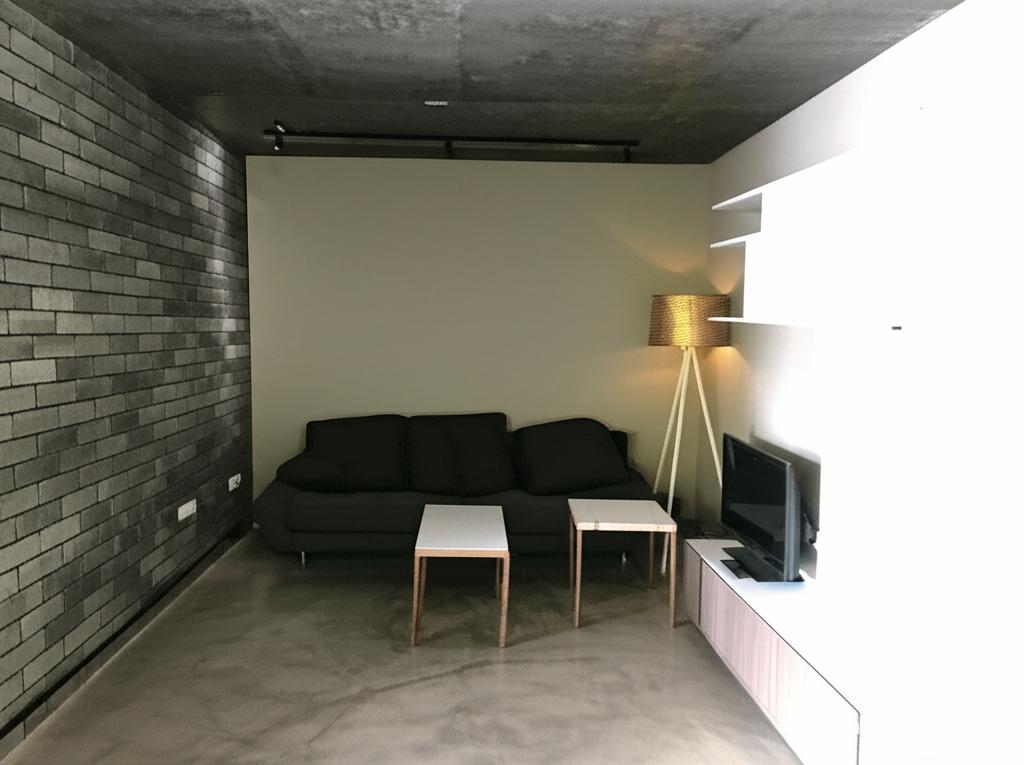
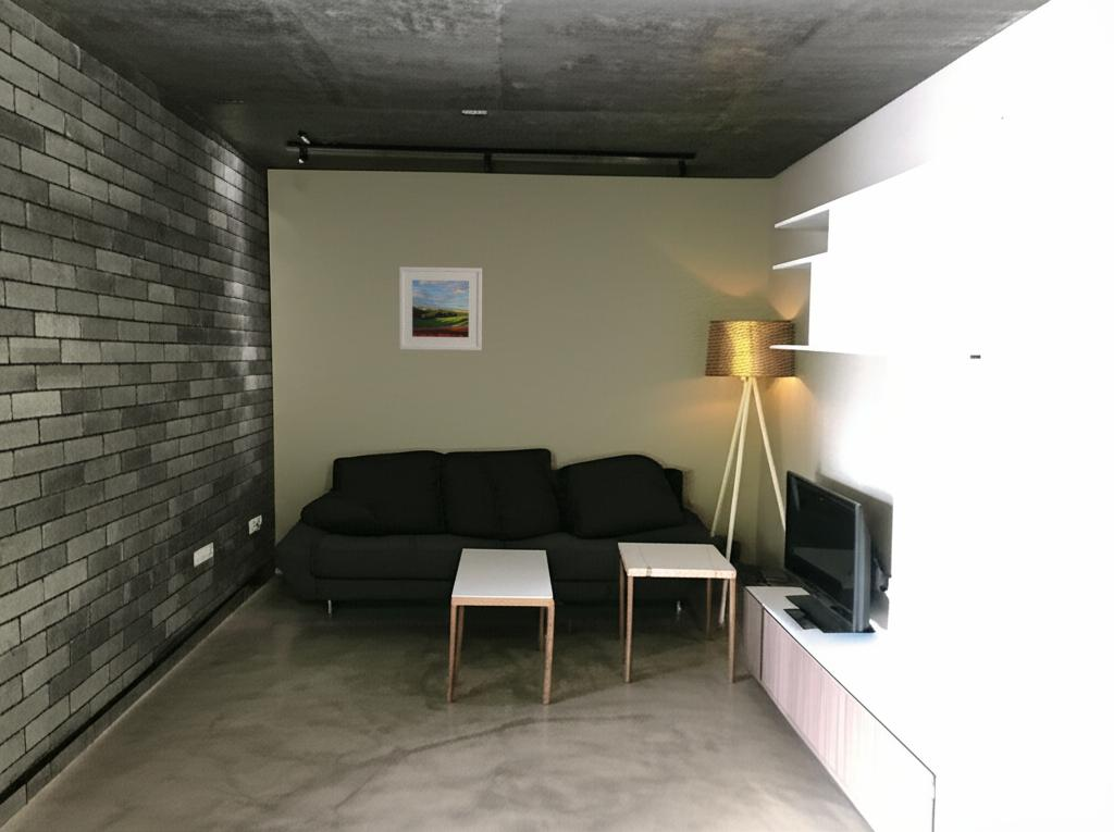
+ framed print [398,265,483,351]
